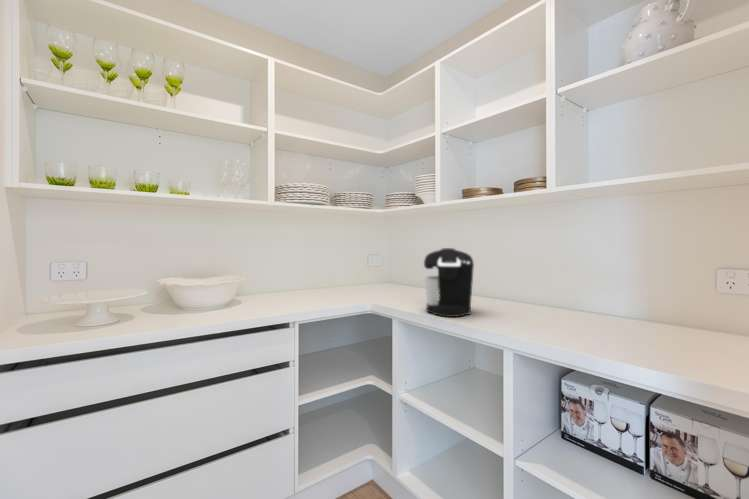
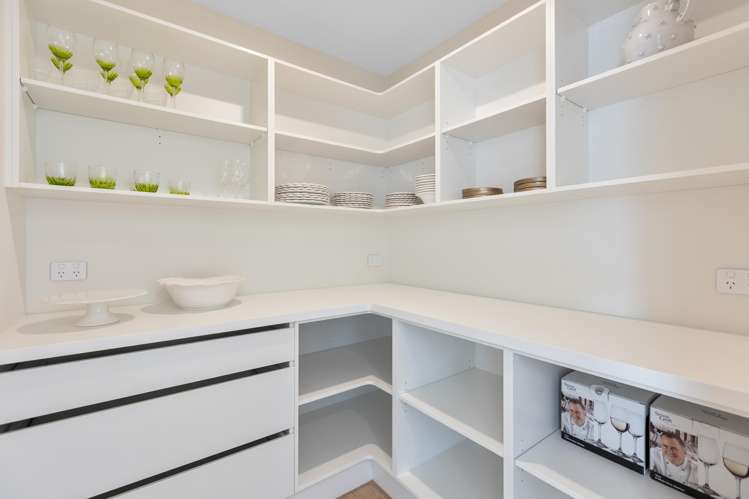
- coffee maker [423,247,475,318]
